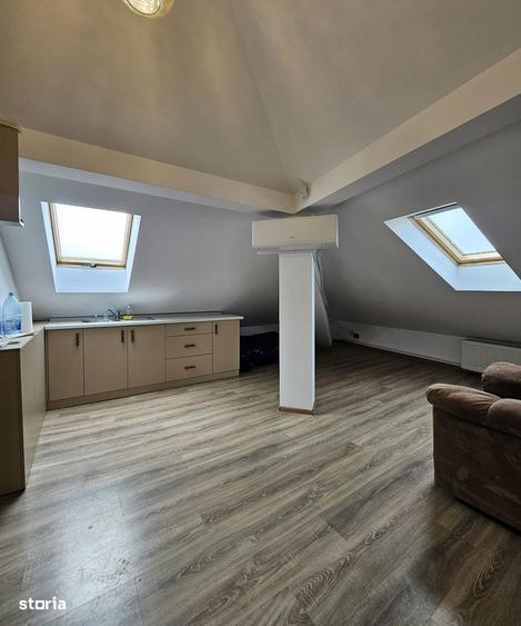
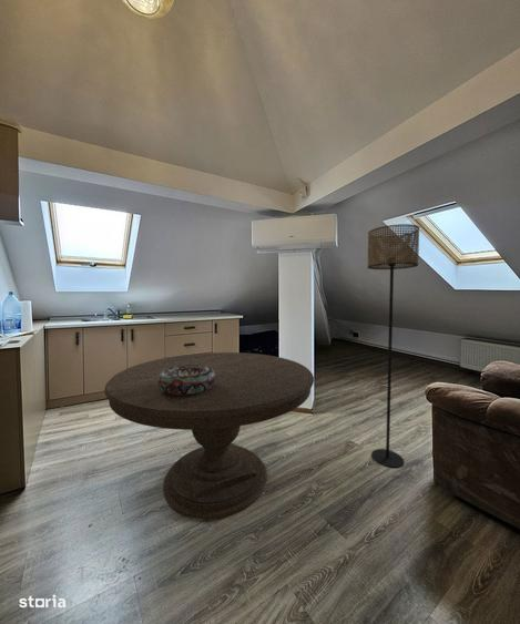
+ floor lamp [367,223,420,469]
+ dining table [103,351,315,520]
+ decorative bowl [157,365,216,395]
